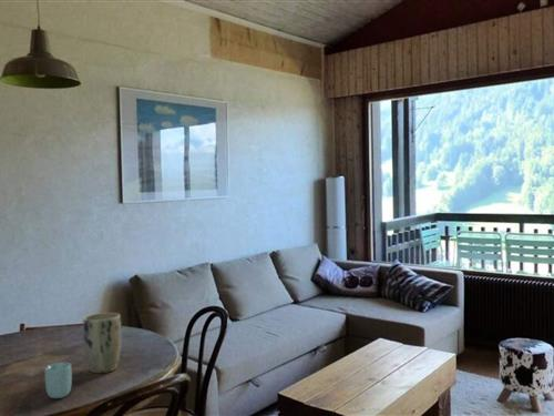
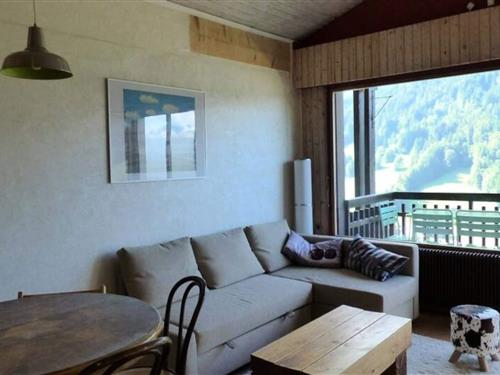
- cup [44,362,73,399]
- plant pot [82,312,123,374]
